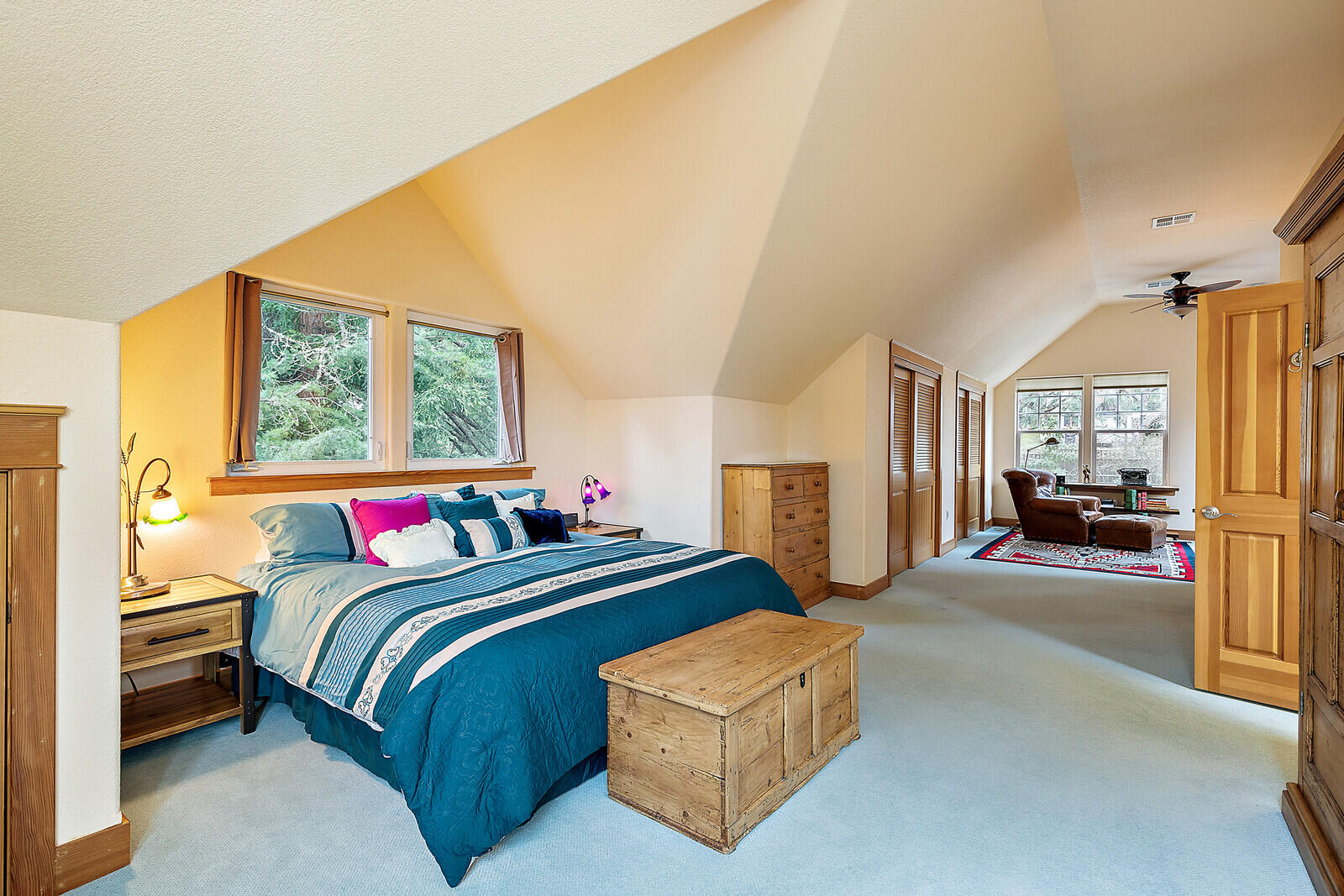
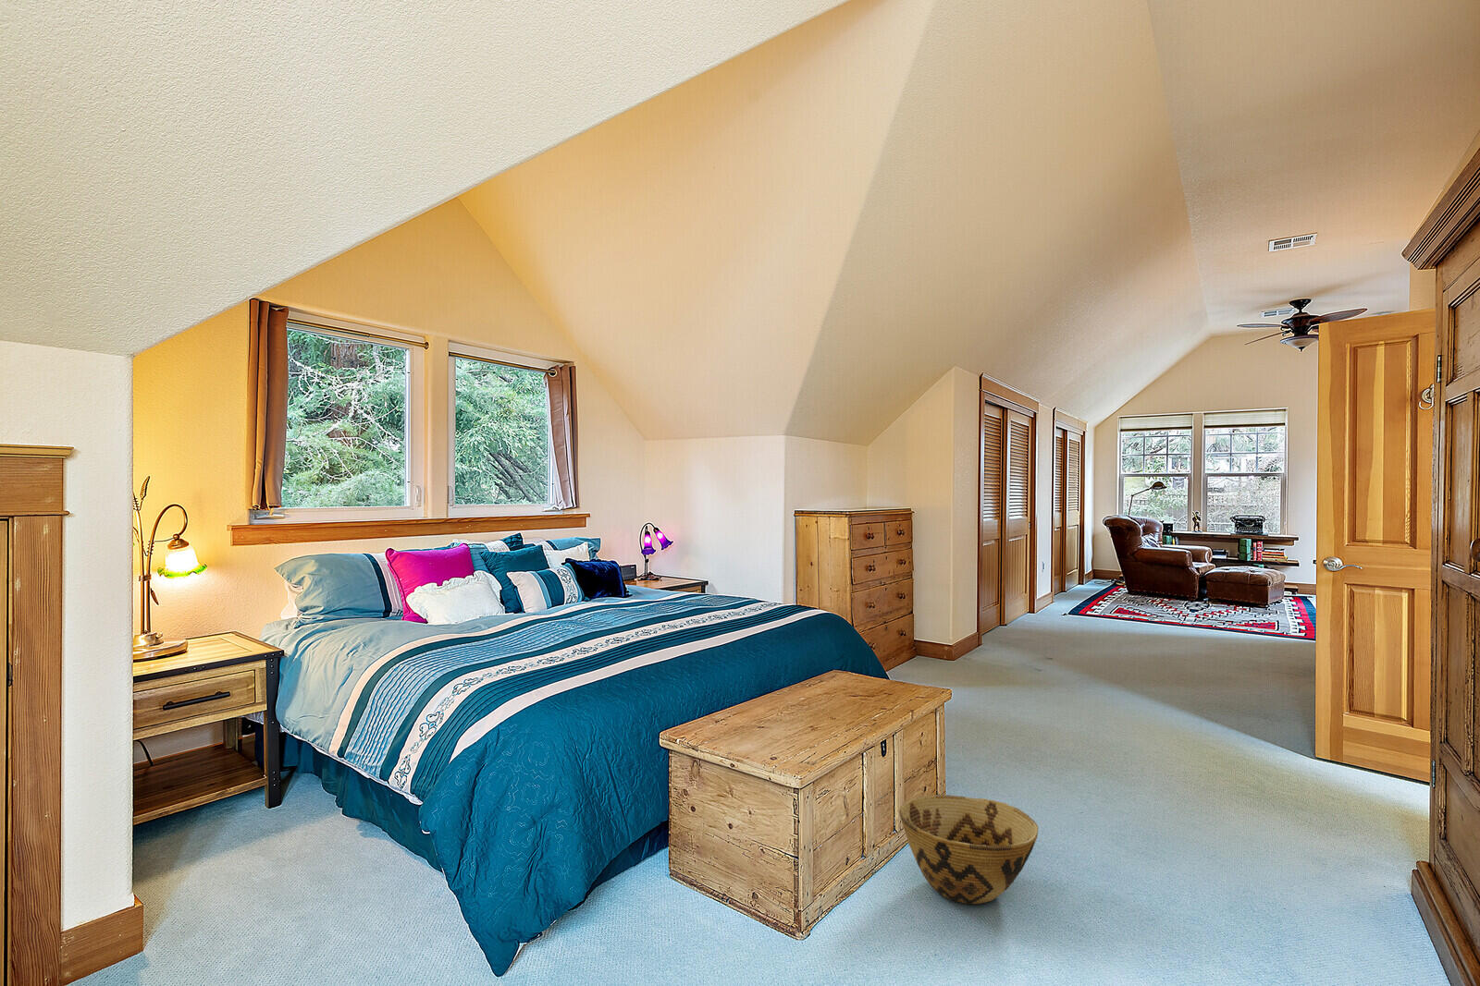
+ woven basket [899,793,1038,905]
